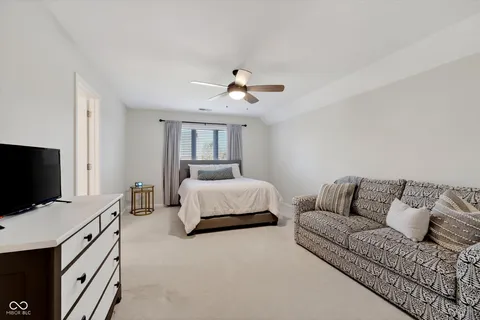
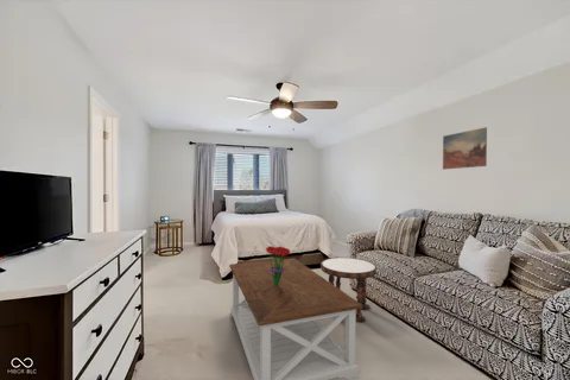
+ side table [319,256,378,323]
+ wall art [442,126,488,171]
+ coffee table [228,258,362,380]
+ bouquet [265,246,292,286]
